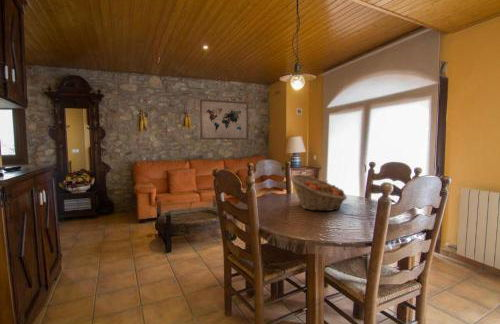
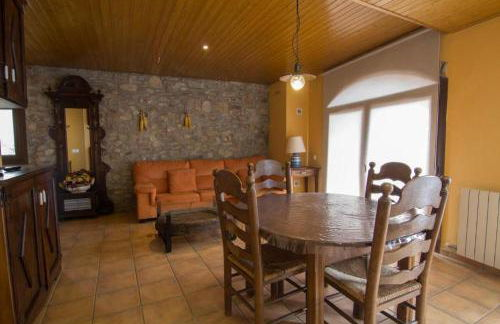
- wall art [199,98,249,141]
- fruit basket [289,173,348,212]
